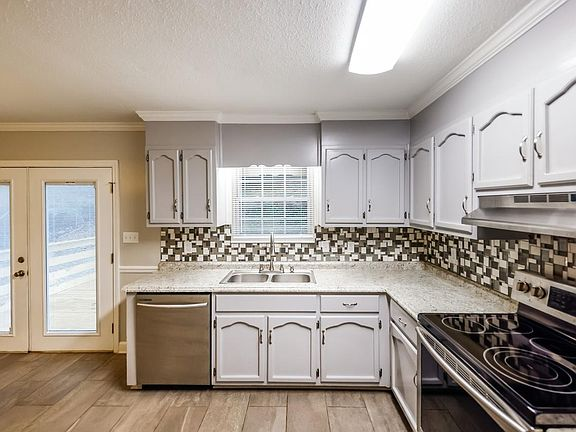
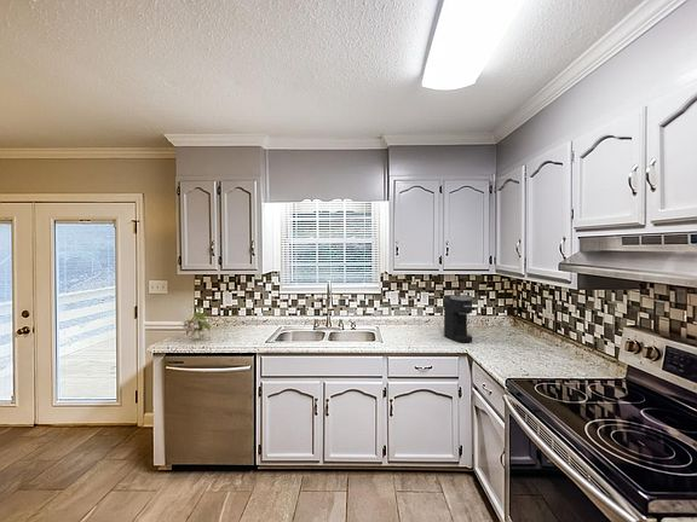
+ plant [179,303,212,341]
+ coffee maker [443,294,474,343]
